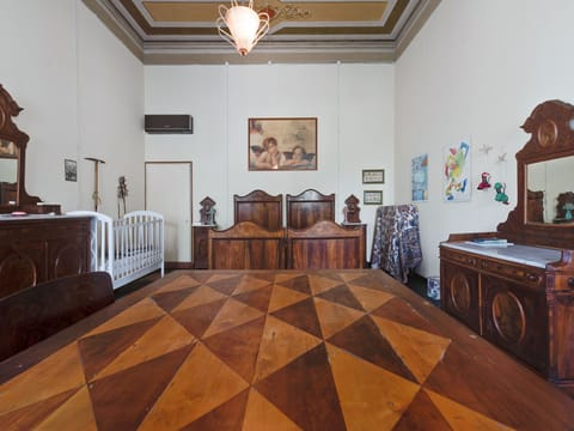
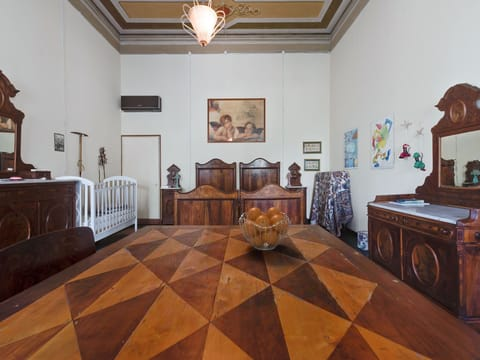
+ fruit basket [238,206,292,251]
